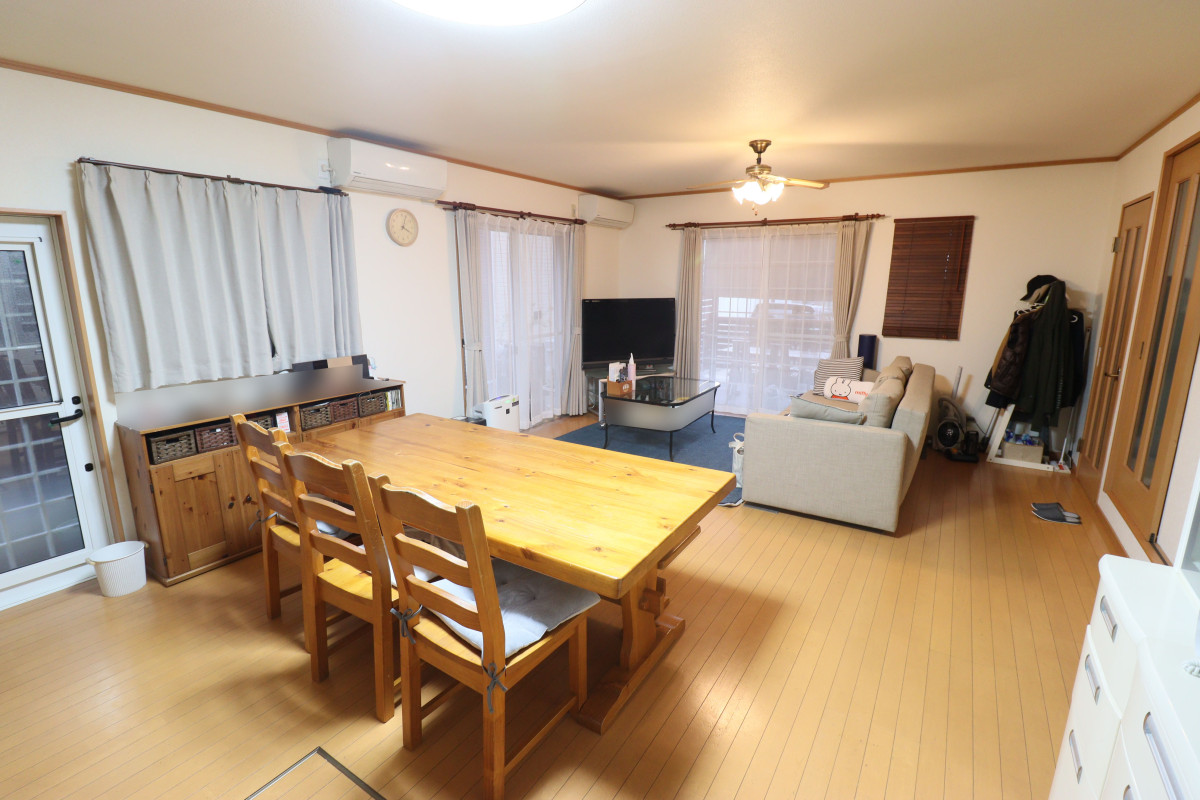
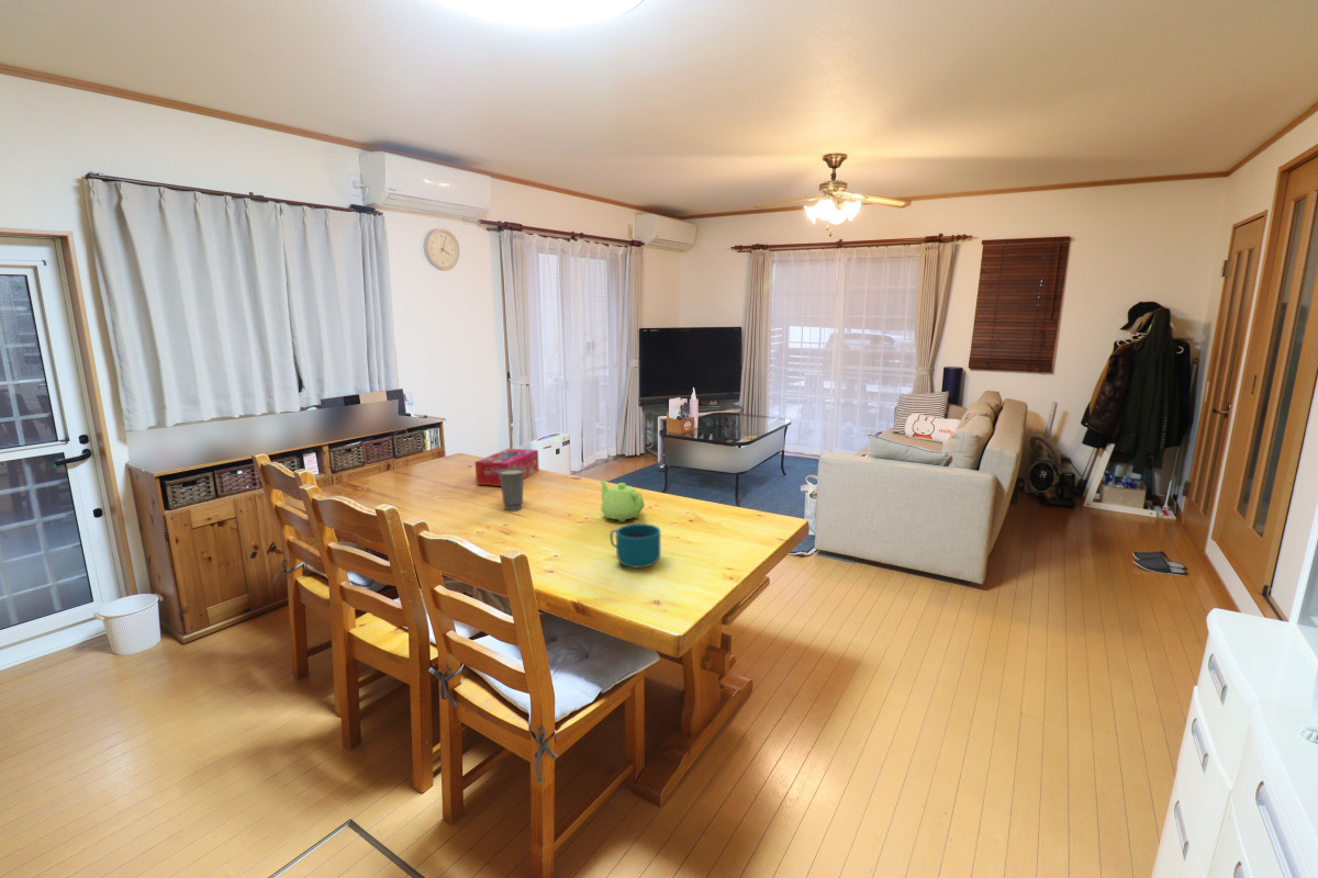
+ teapot [599,479,646,524]
+ tissue box [474,448,540,487]
+ cup [608,522,661,569]
+ cup [496,468,526,513]
